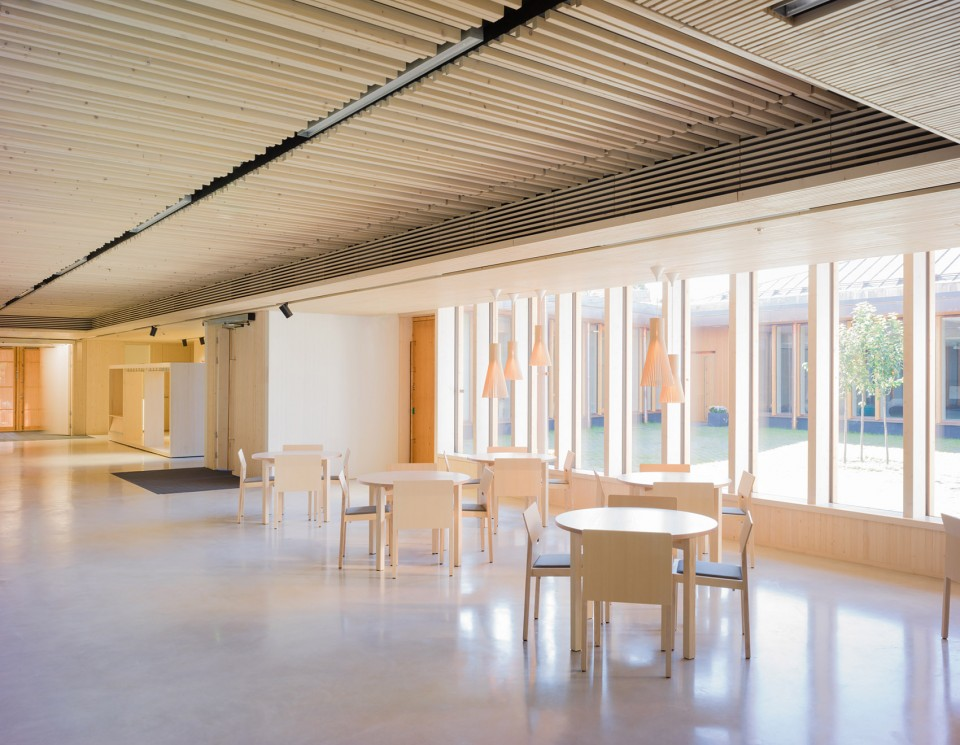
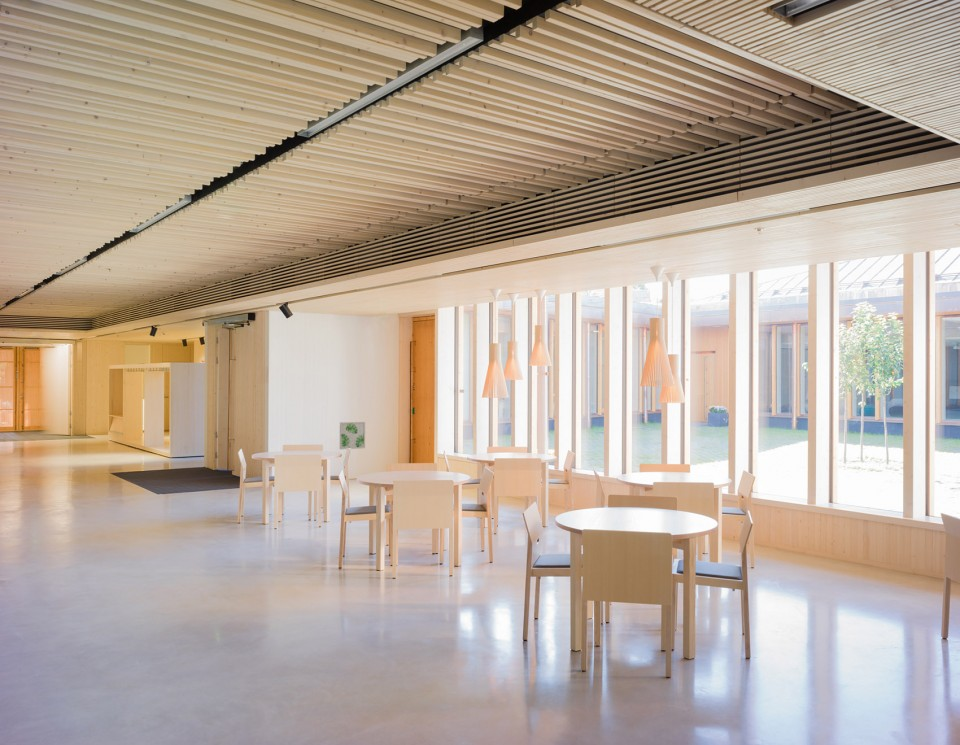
+ wall art [339,421,366,450]
